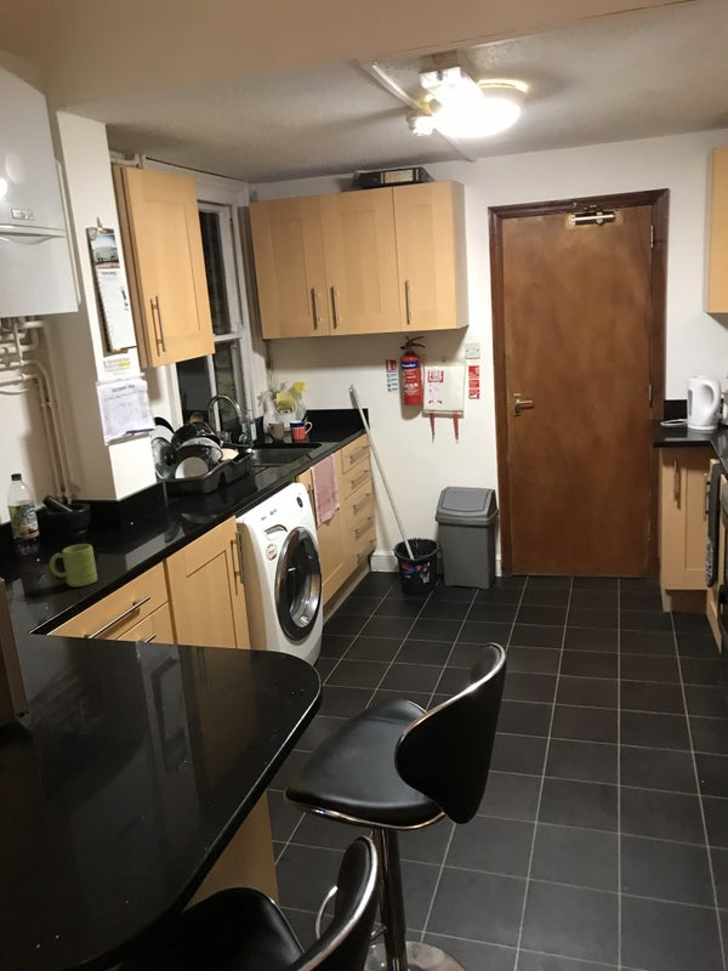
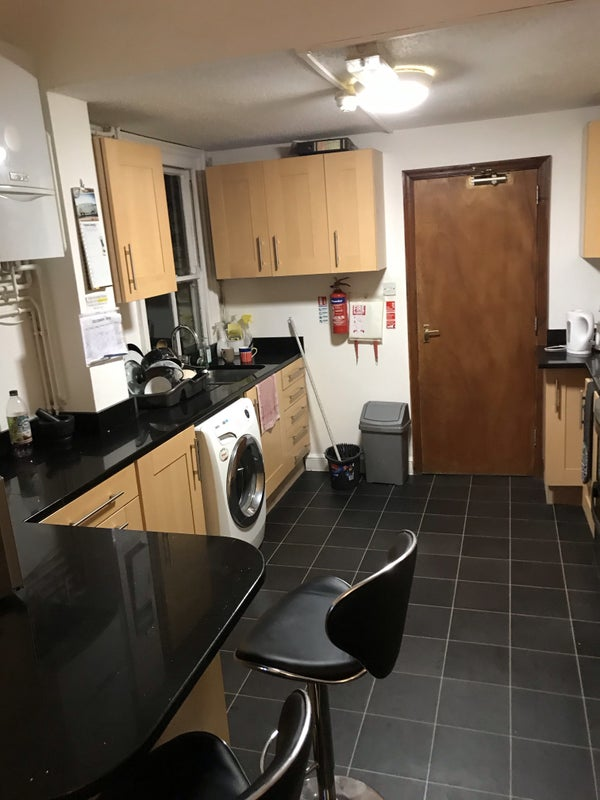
- mug [49,543,98,587]
